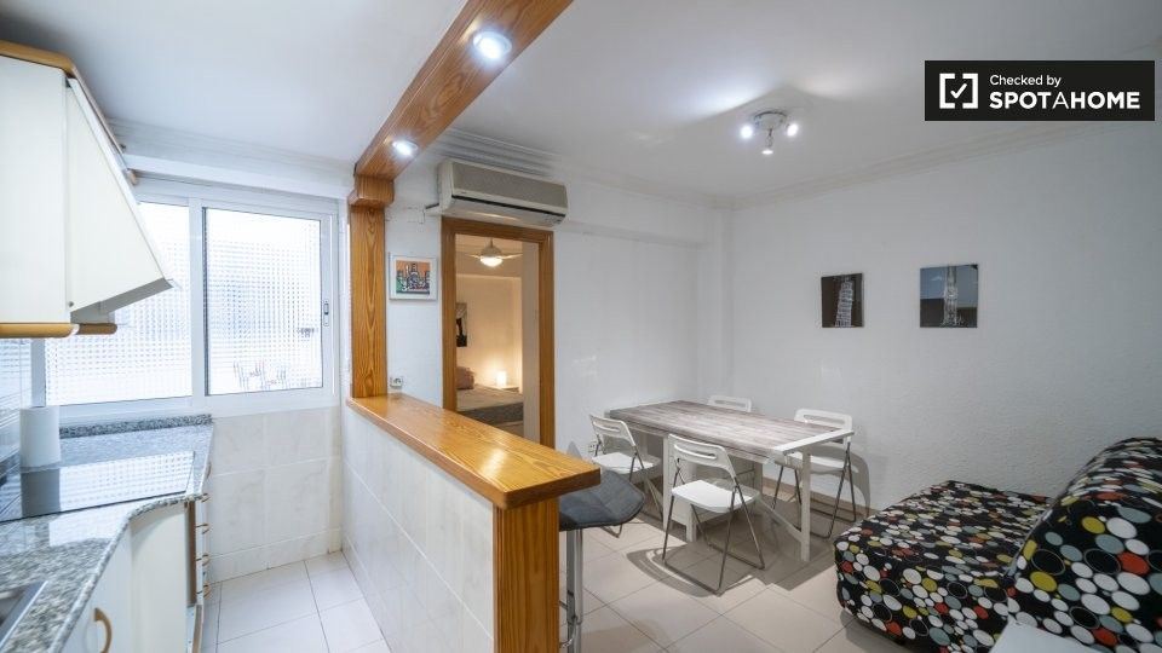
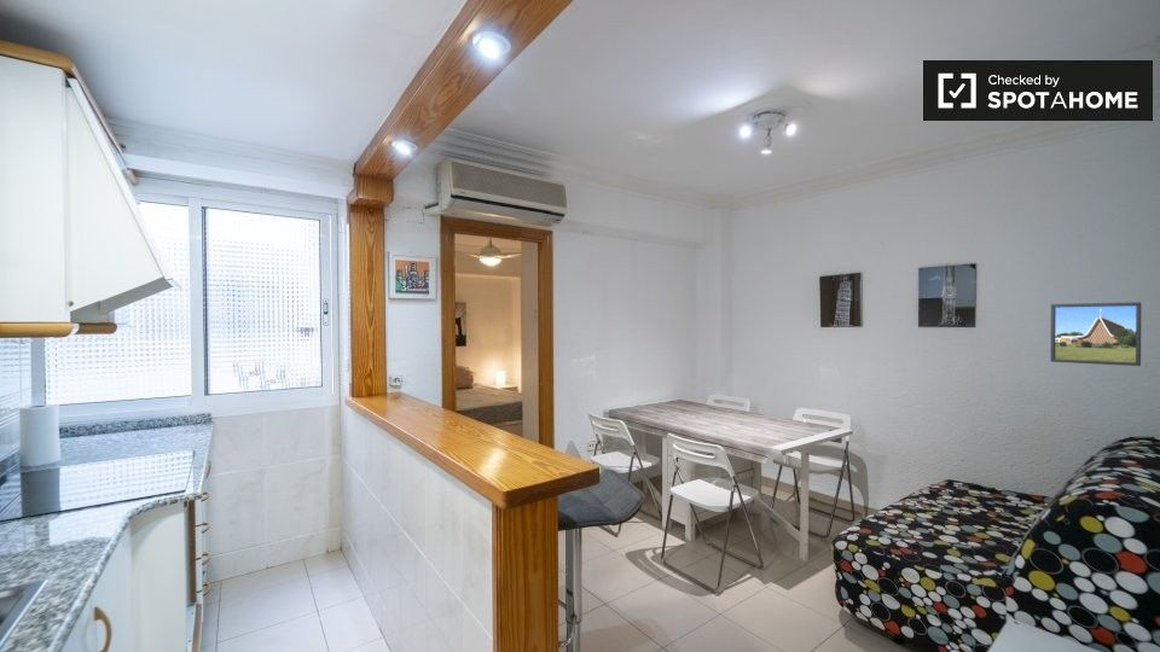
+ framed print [1050,301,1143,367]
